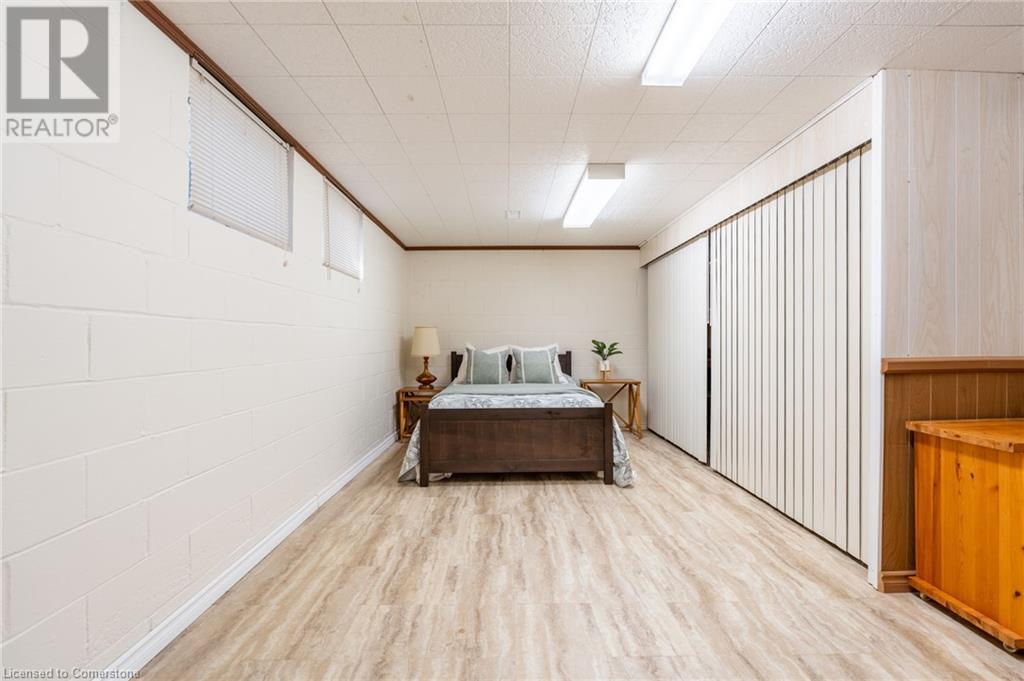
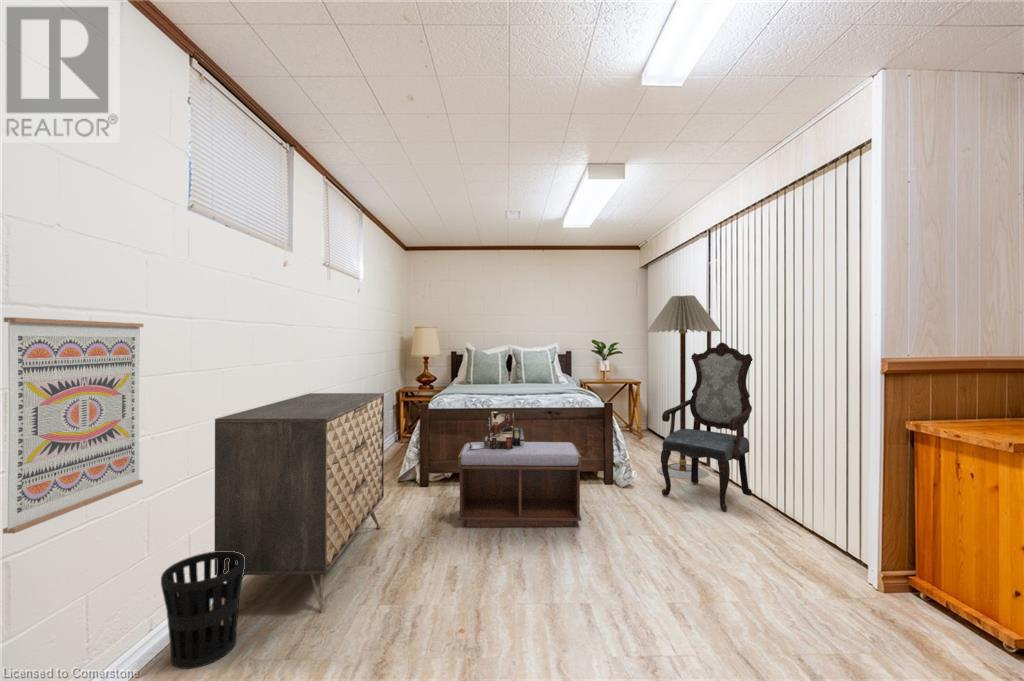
+ wastebasket [160,550,245,670]
+ floor lamp [646,294,722,480]
+ bench [457,441,582,528]
+ wall art [2,316,144,534]
+ armchair [660,341,754,513]
+ dresser [213,392,385,614]
+ ruined building [468,411,525,449]
